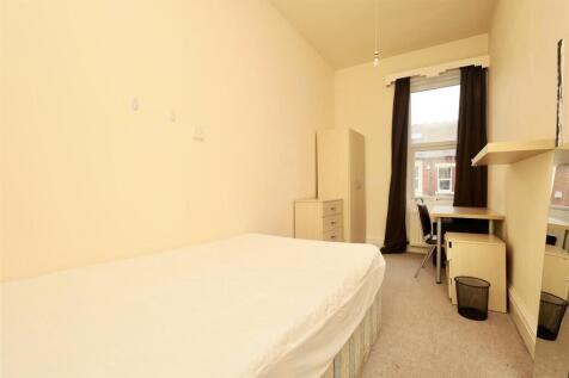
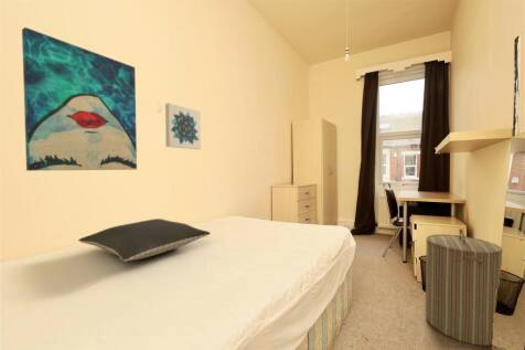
+ laundry hamper [425,227,504,347]
+ wall art [21,26,138,172]
+ pillow [77,218,212,263]
+ wall art [164,103,202,150]
